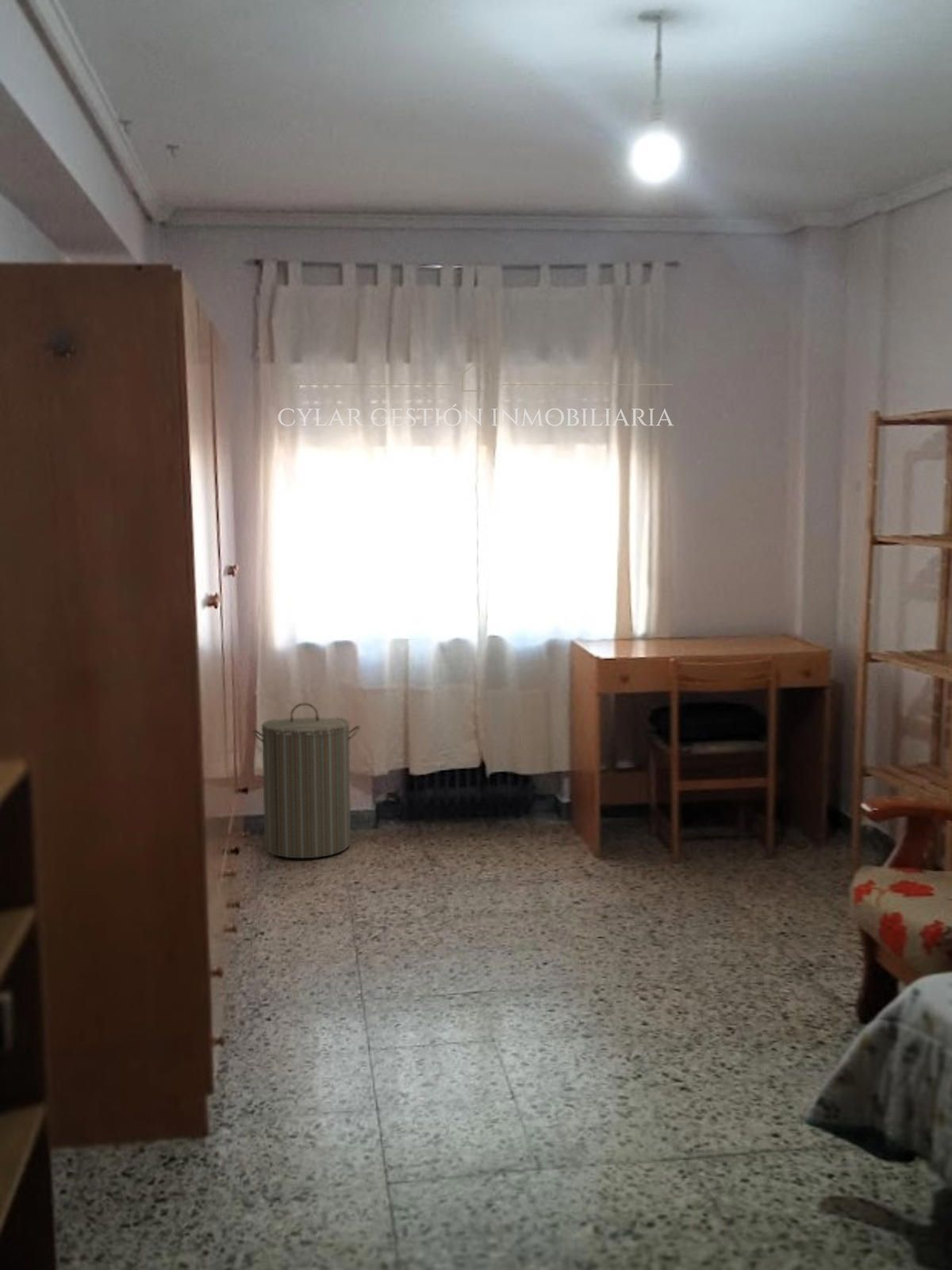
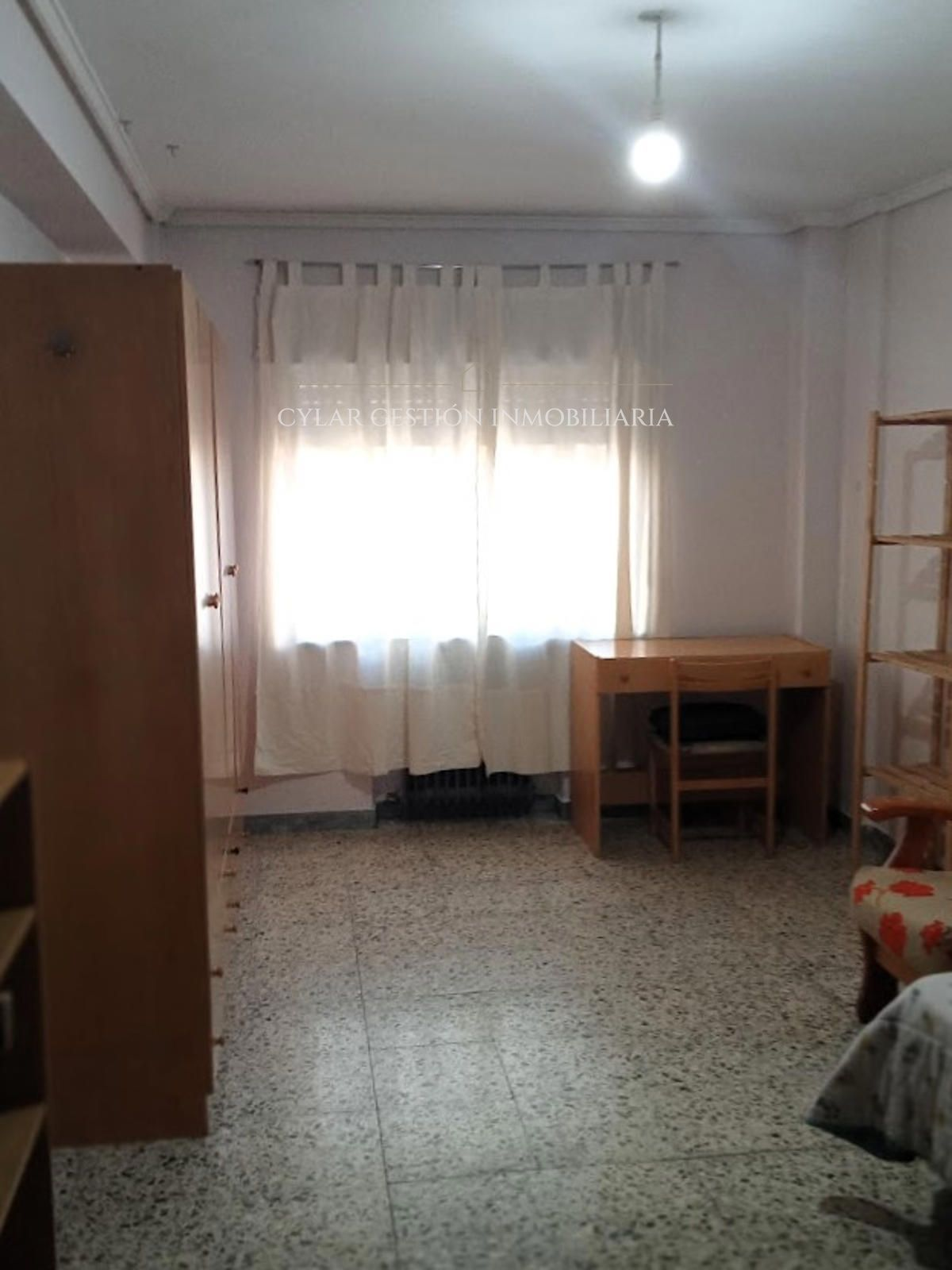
- laundry hamper [251,702,361,859]
